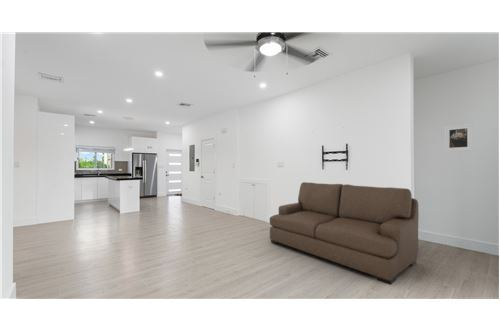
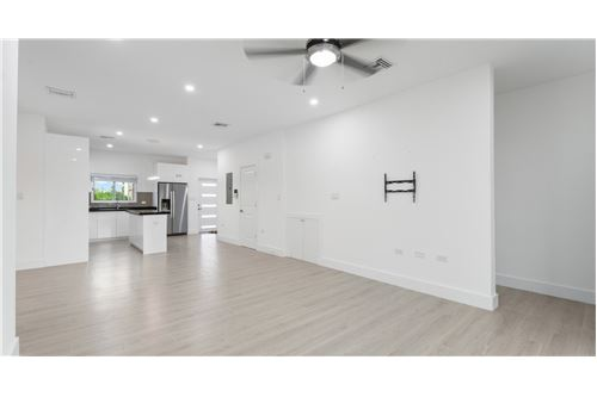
- sofa [269,181,420,286]
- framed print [444,123,474,153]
